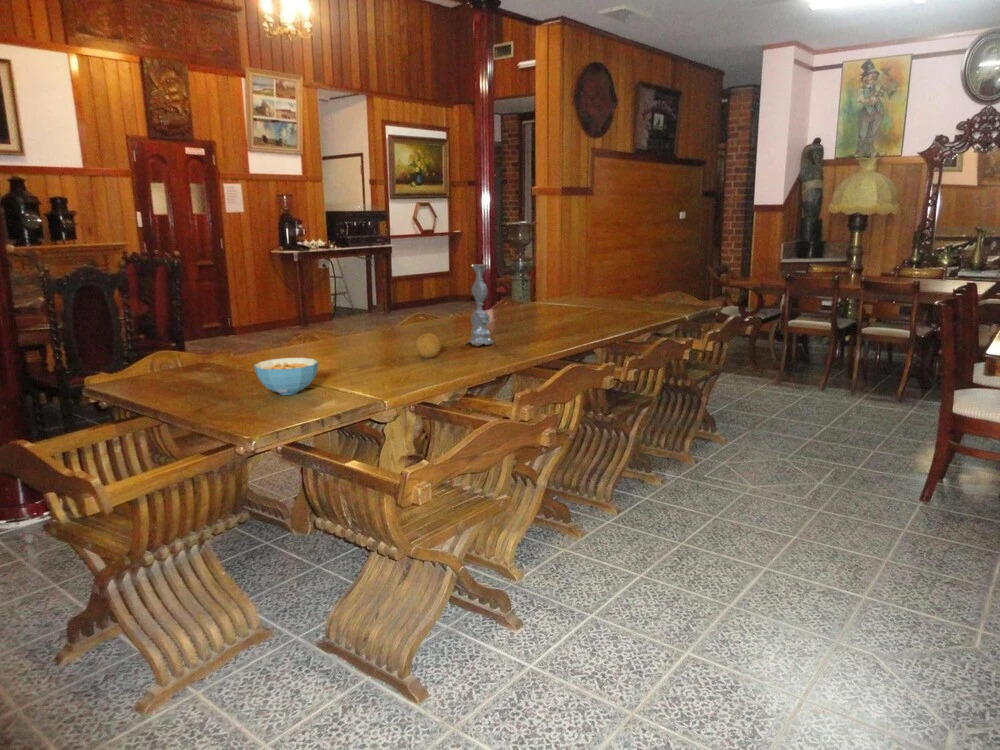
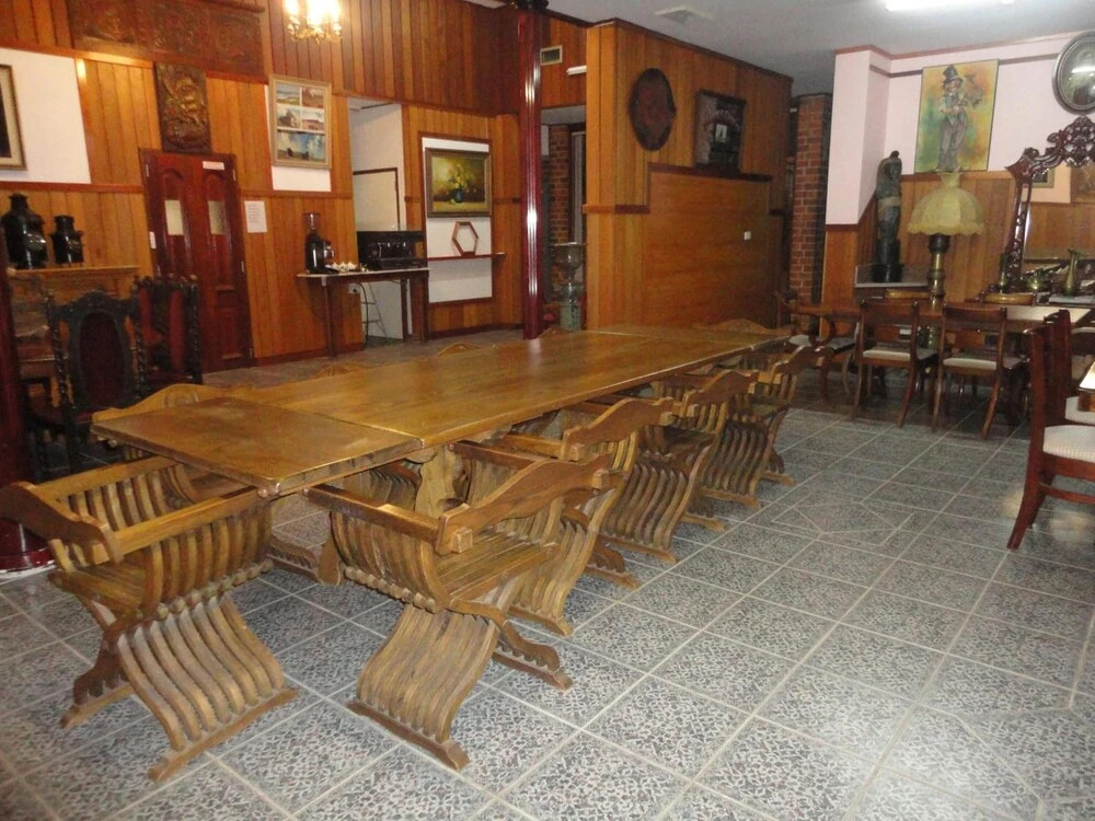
- cereal bowl [253,357,319,396]
- fruit [414,332,442,359]
- candlestick [464,263,495,347]
